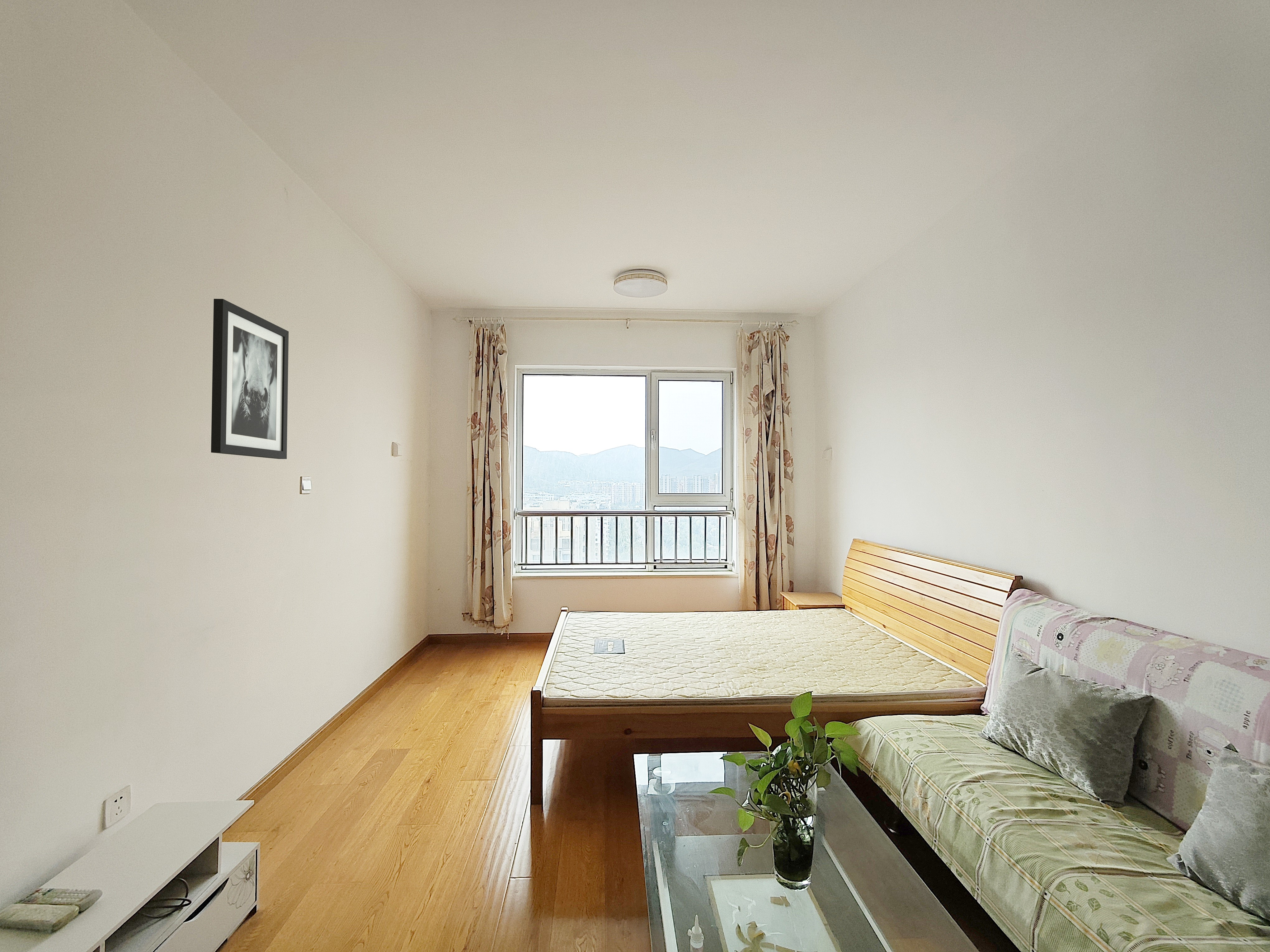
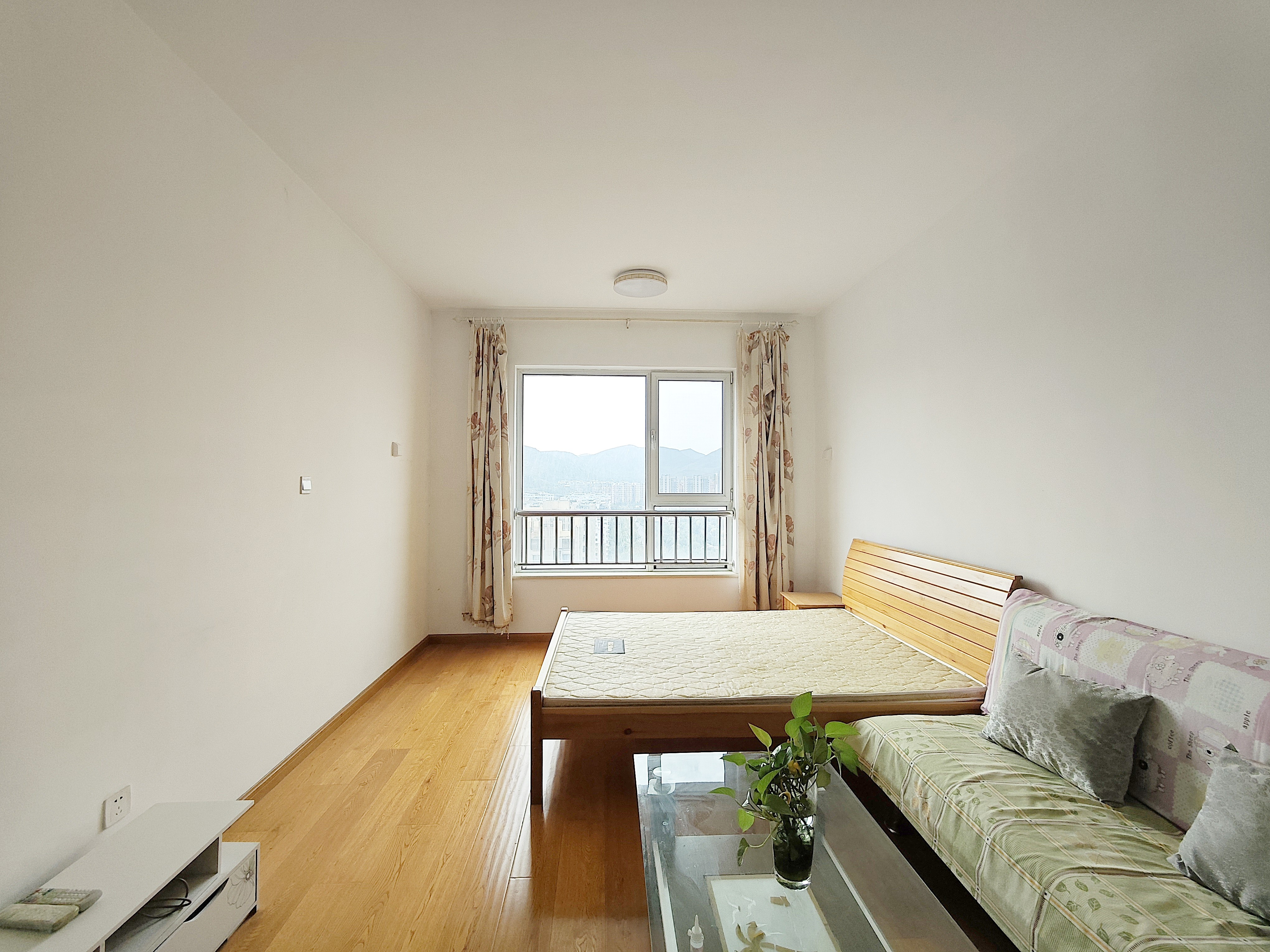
- wall art [211,298,289,459]
